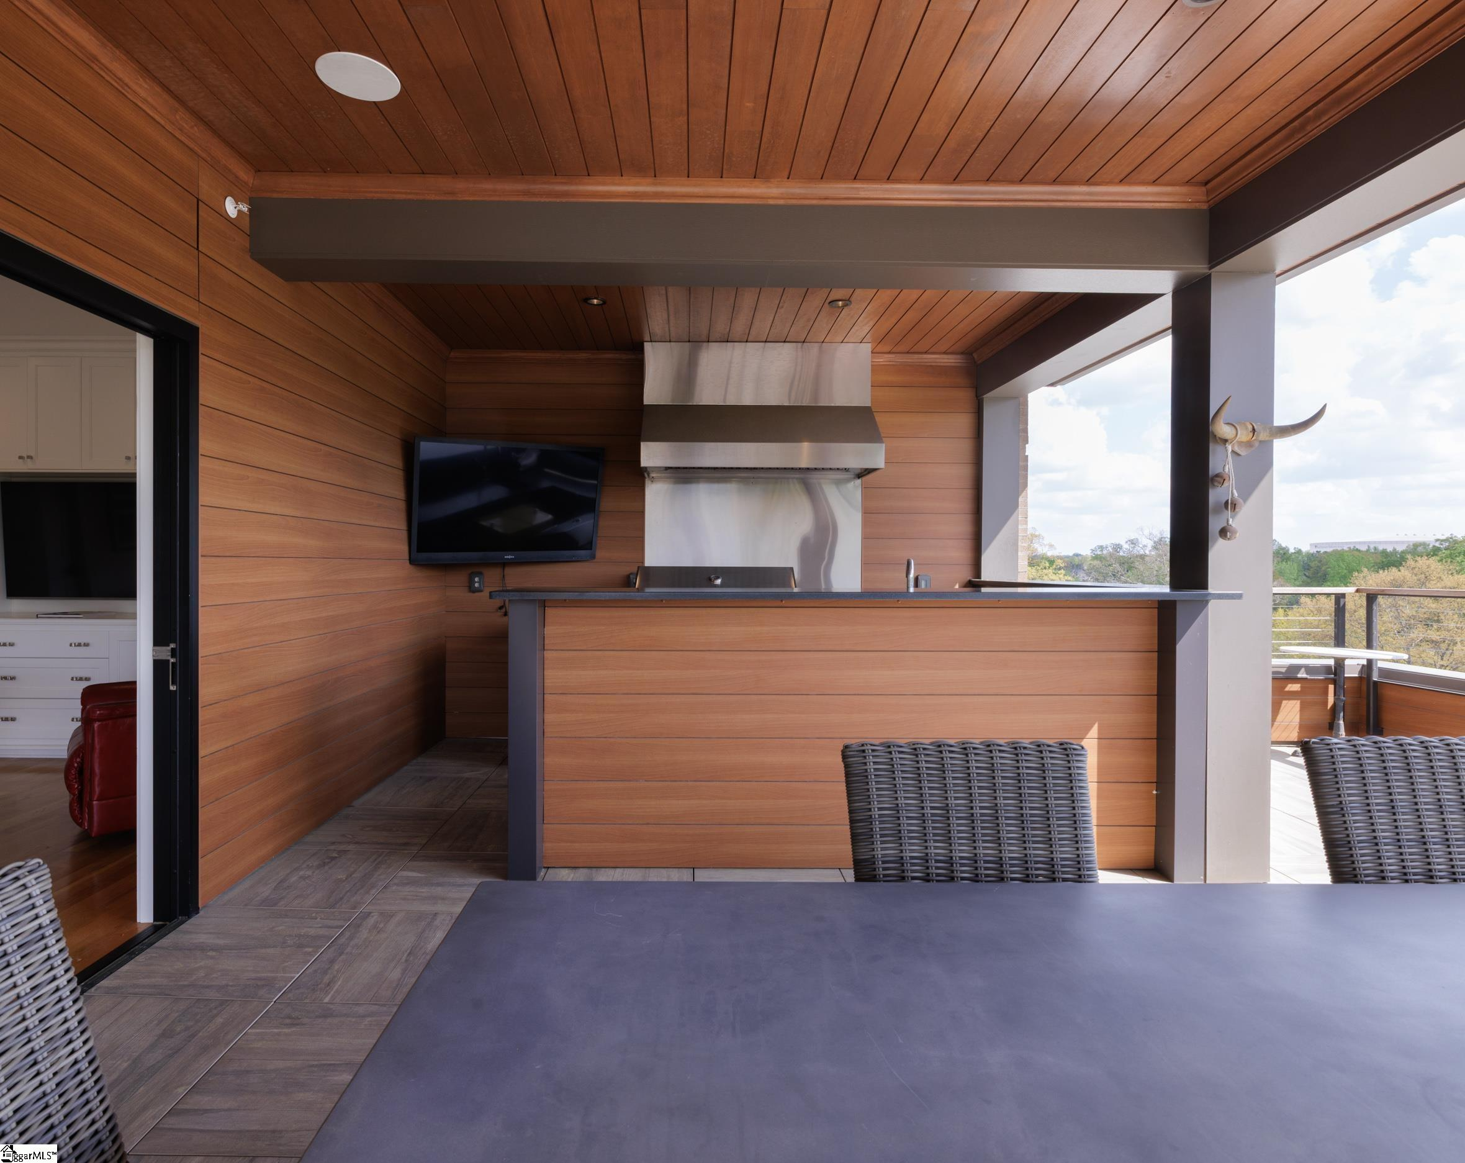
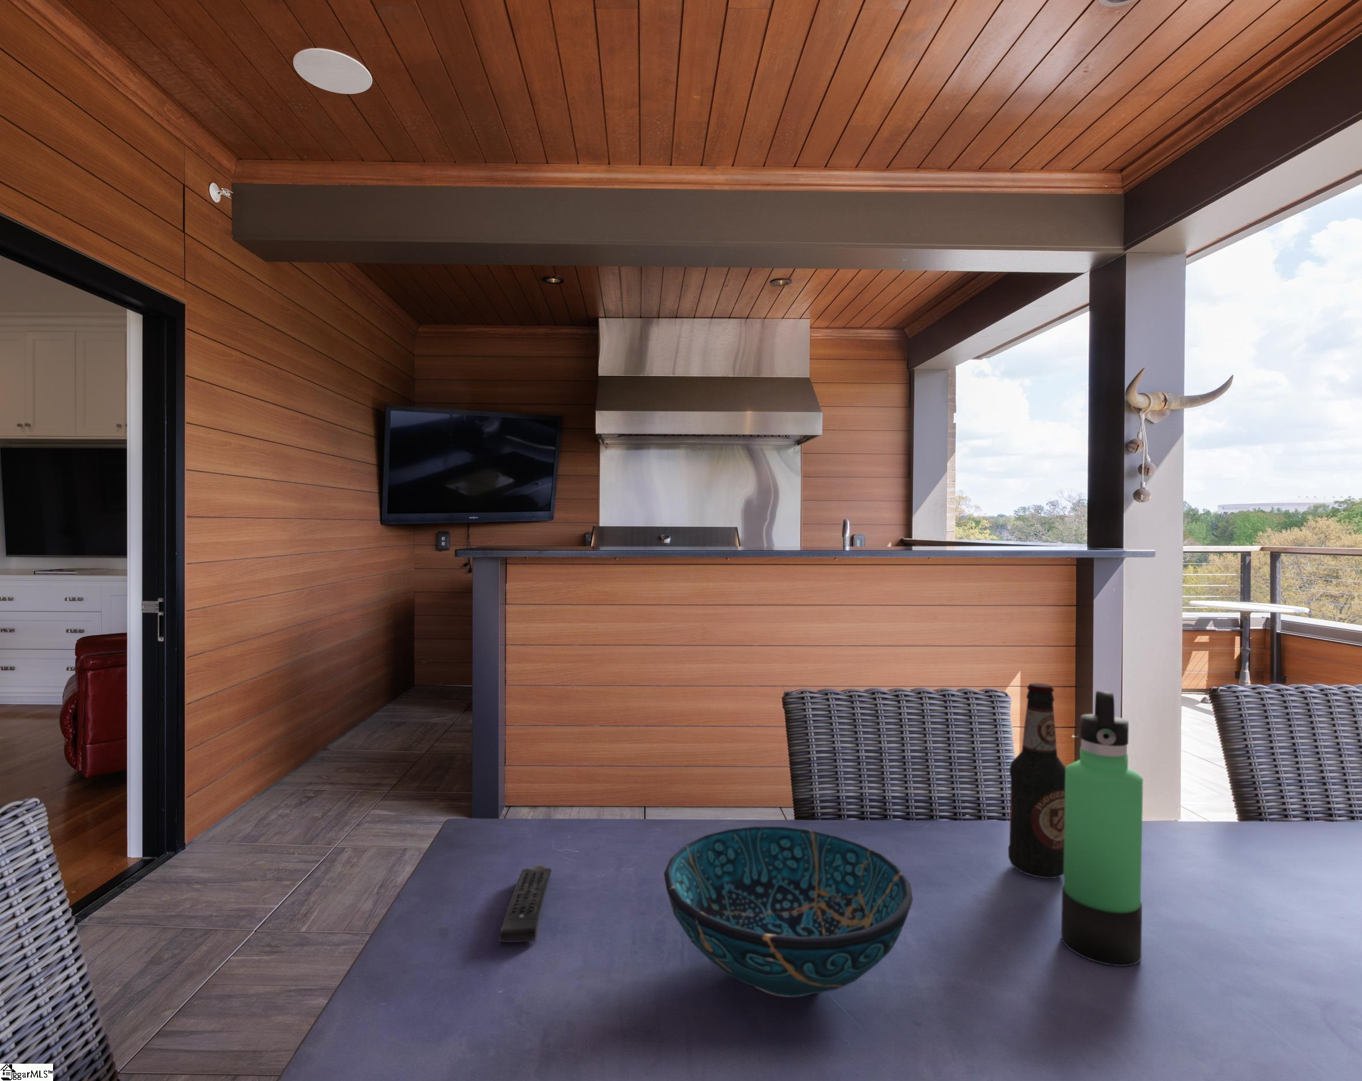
+ decorative bowl [663,826,913,998]
+ thermos bottle [1060,690,1144,967]
+ bottle [1007,683,1066,879]
+ remote control [499,864,553,943]
